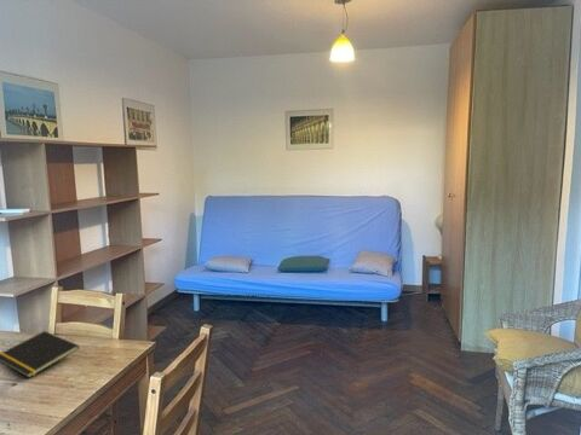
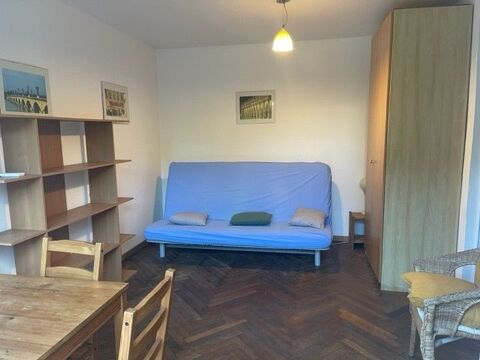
- notepad [0,330,80,379]
